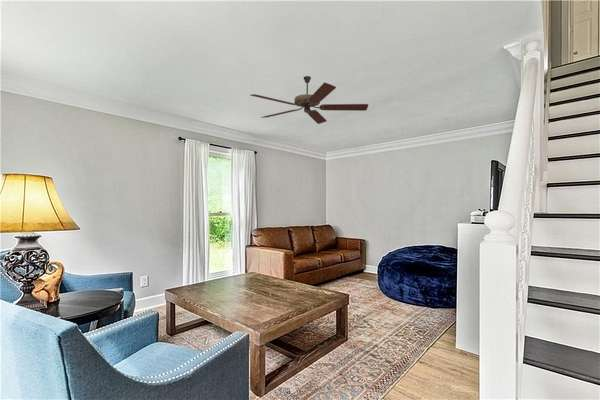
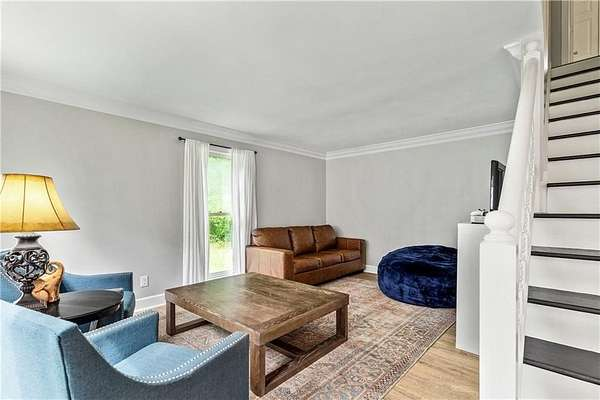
- ceiling fan [249,75,369,125]
